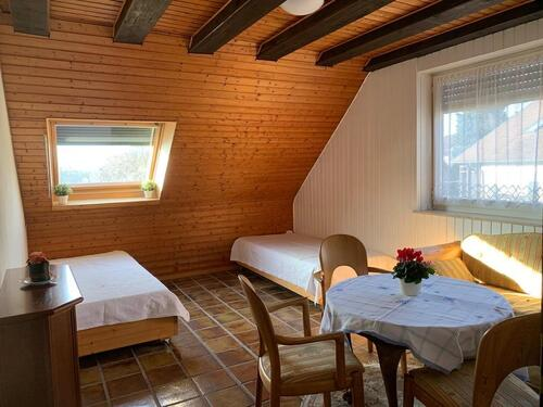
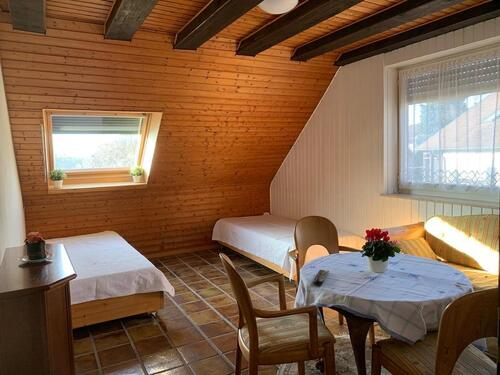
+ remote control [312,269,330,287]
